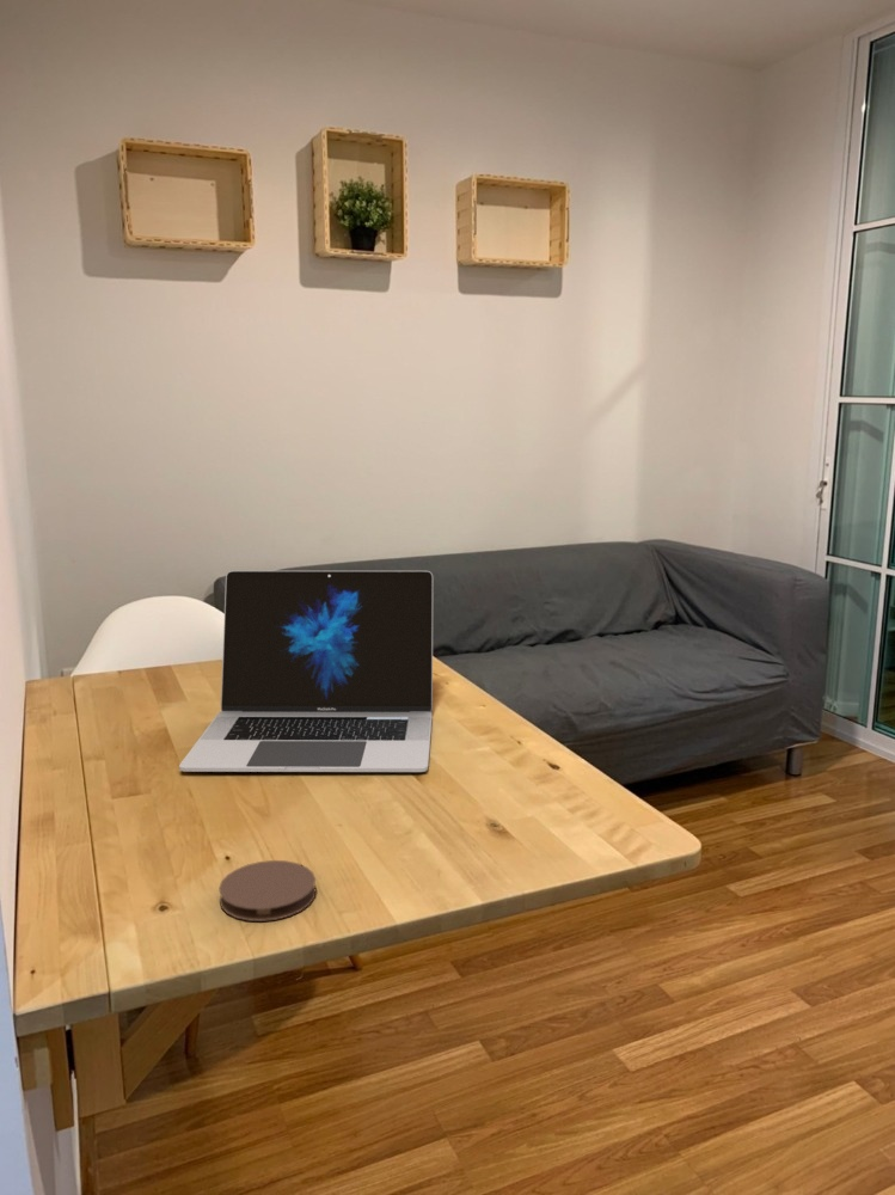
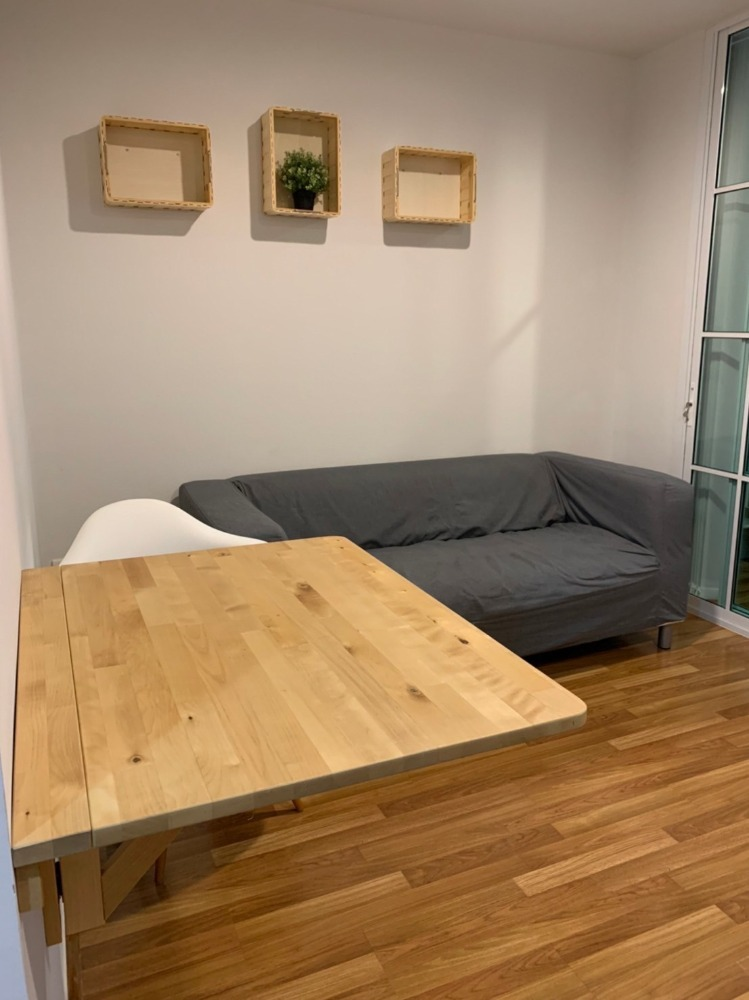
- coaster [217,859,317,923]
- laptop [178,570,434,773]
